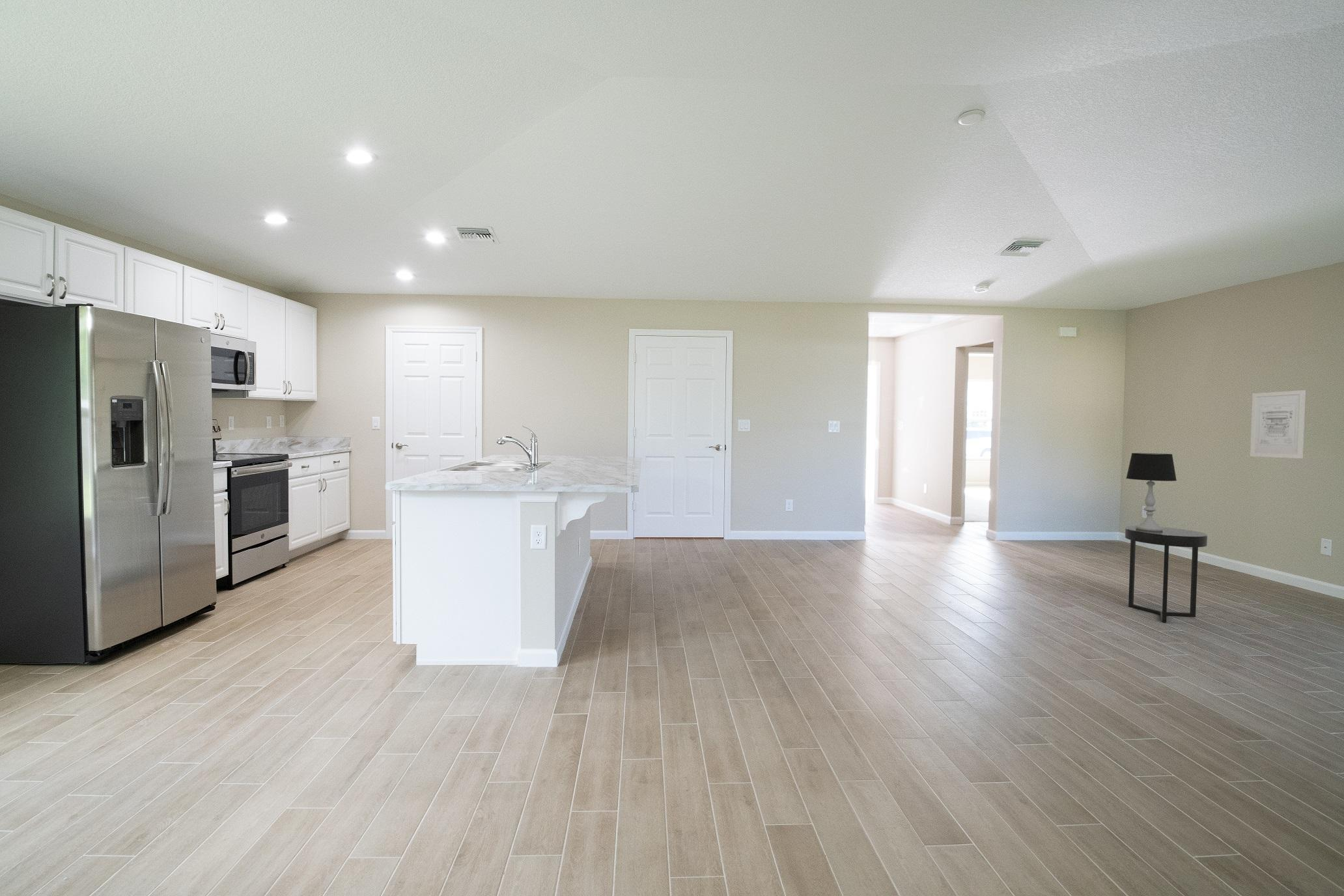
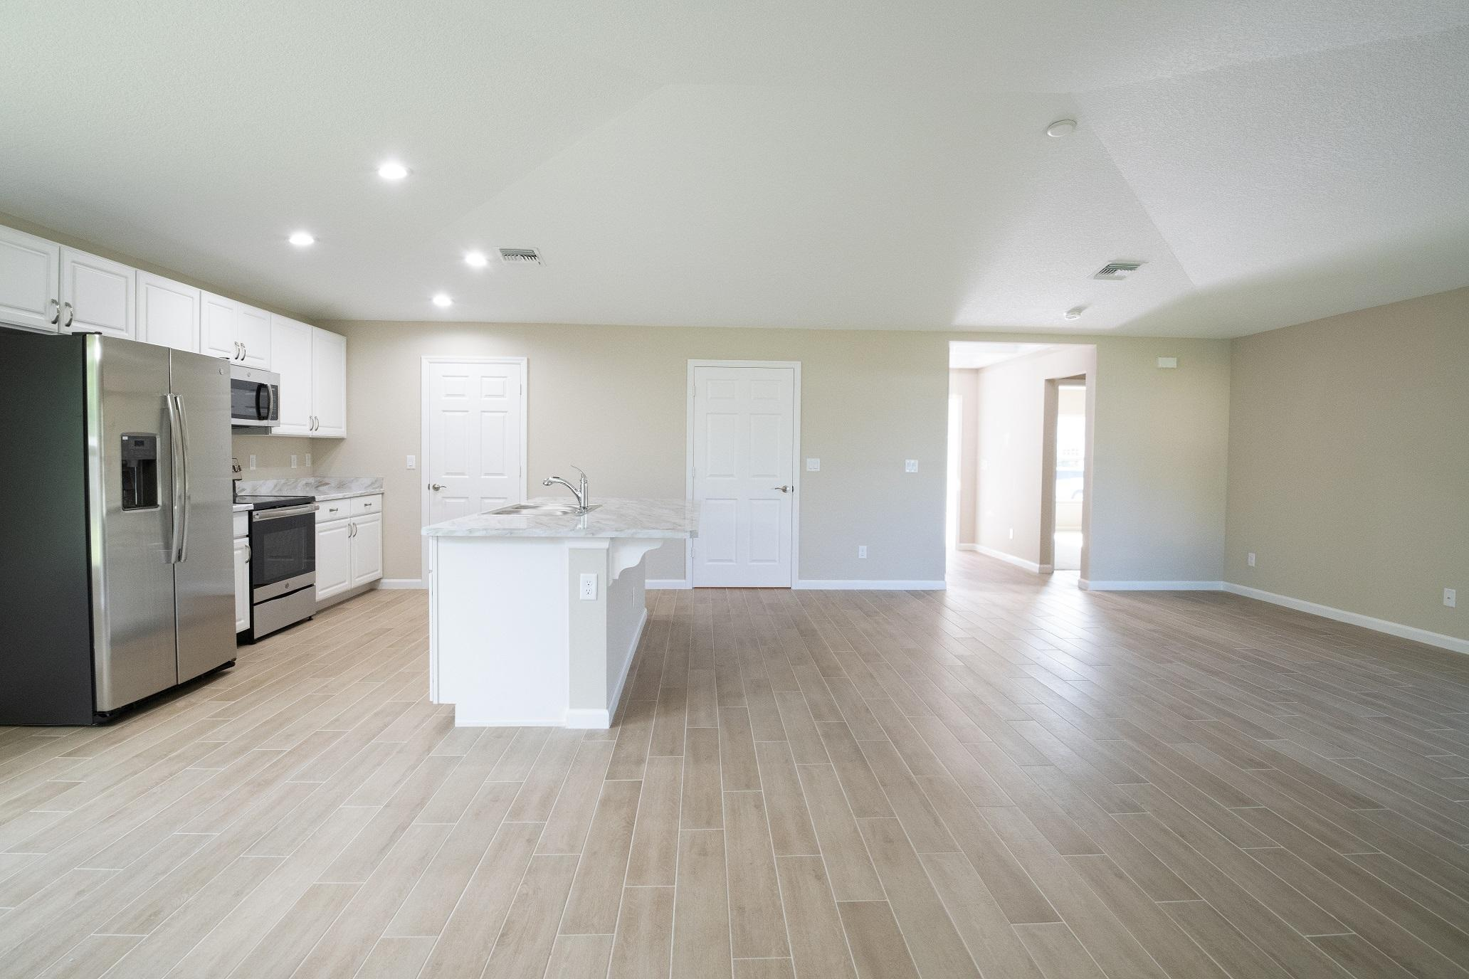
- table lamp [1125,453,1177,531]
- side table [1125,525,1208,623]
- wall art [1250,389,1306,459]
